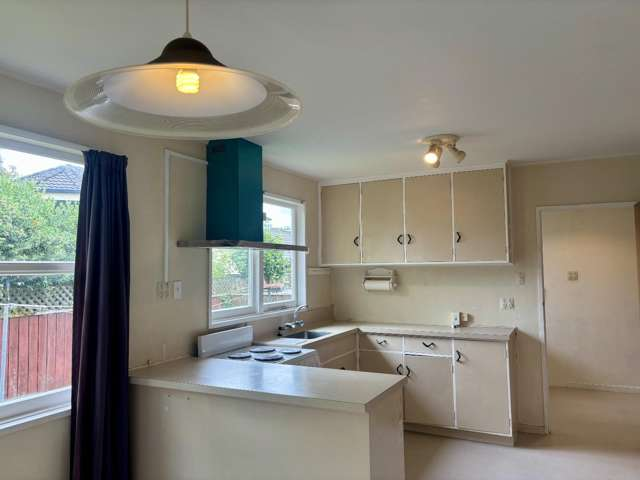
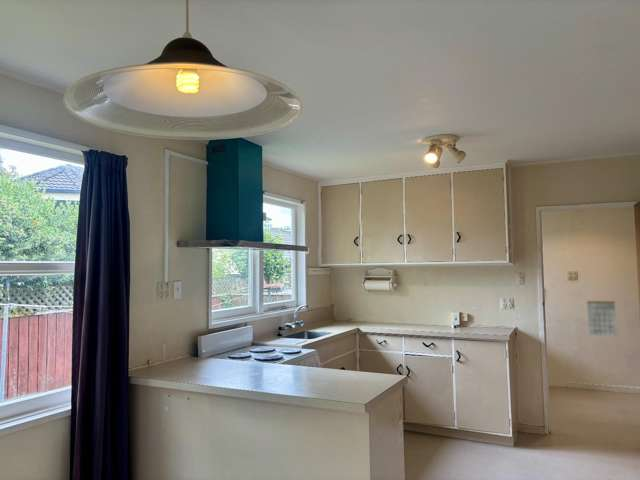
+ calendar [586,295,618,337]
